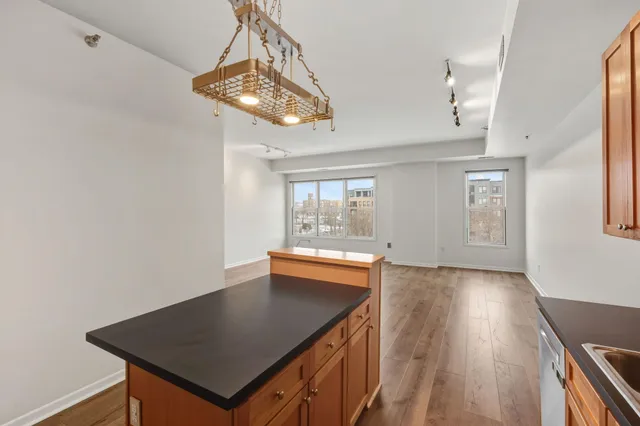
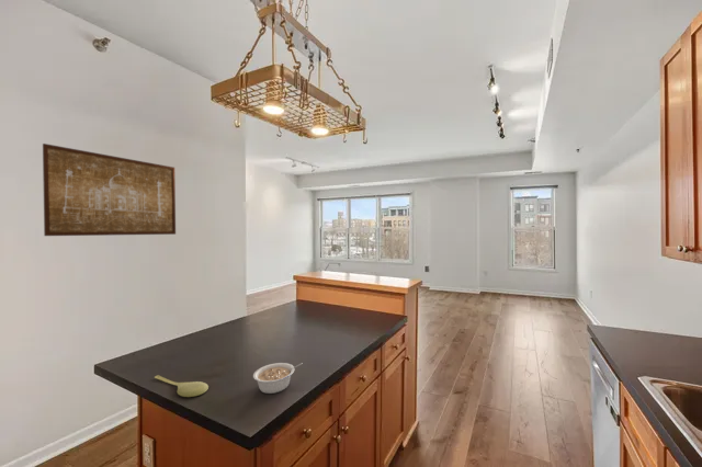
+ wall art [42,143,177,237]
+ spoon [154,374,210,398]
+ legume [252,362,304,395]
